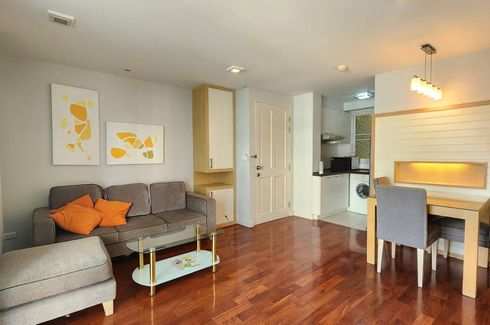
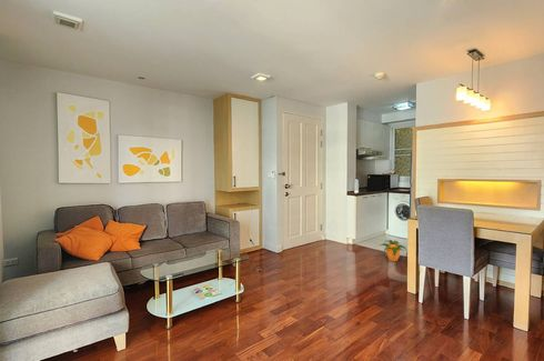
+ potted plant [380,238,409,262]
